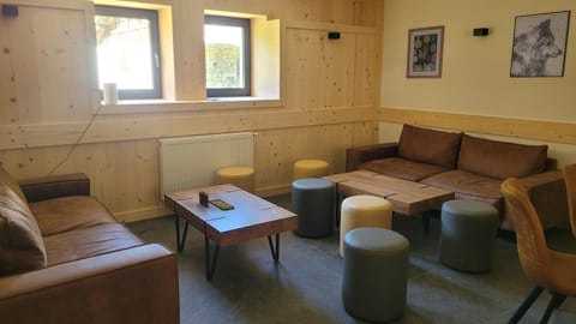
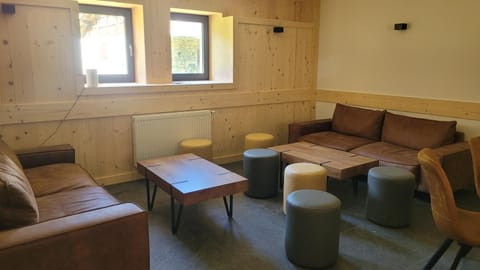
- wall art [404,24,446,80]
- wall art [509,10,572,79]
- board game [198,191,235,211]
